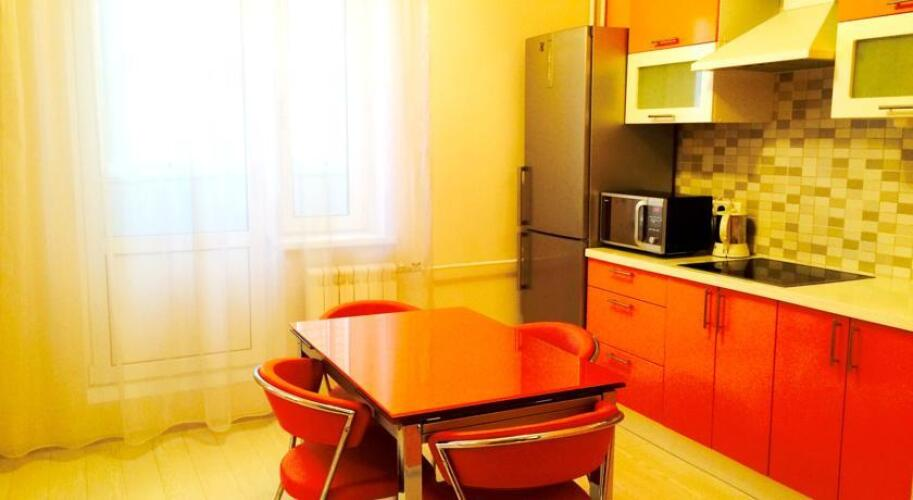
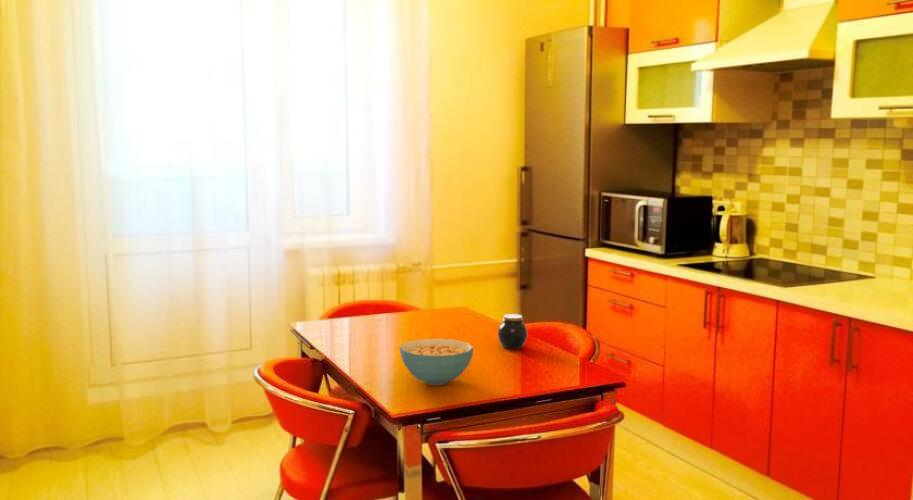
+ jar [497,313,528,350]
+ cereal bowl [399,338,475,386]
